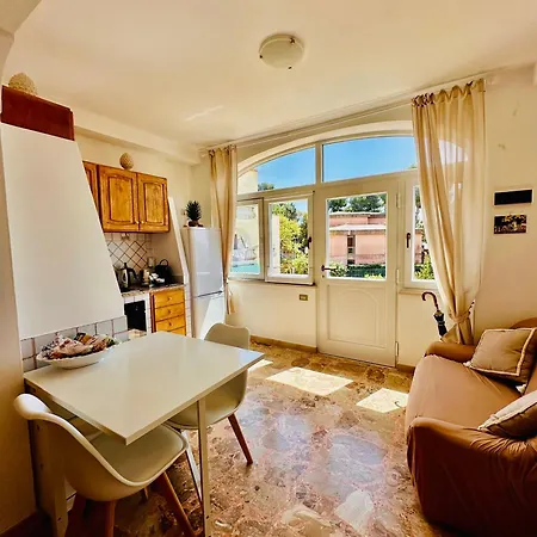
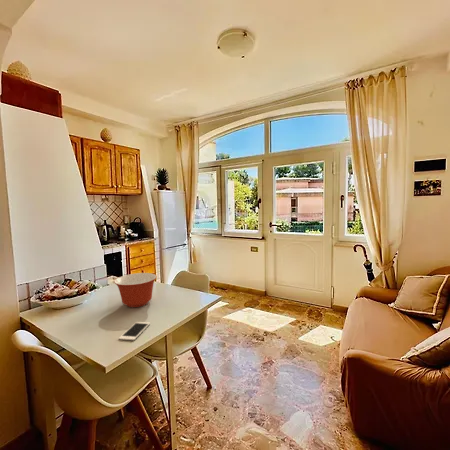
+ cell phone [118,321,151,341]
+ mixing bowl [113,272,158,308]
